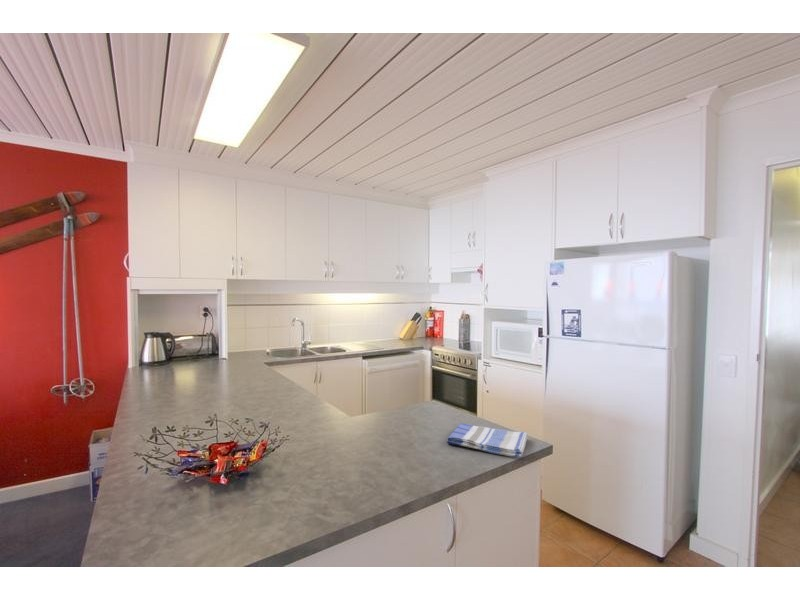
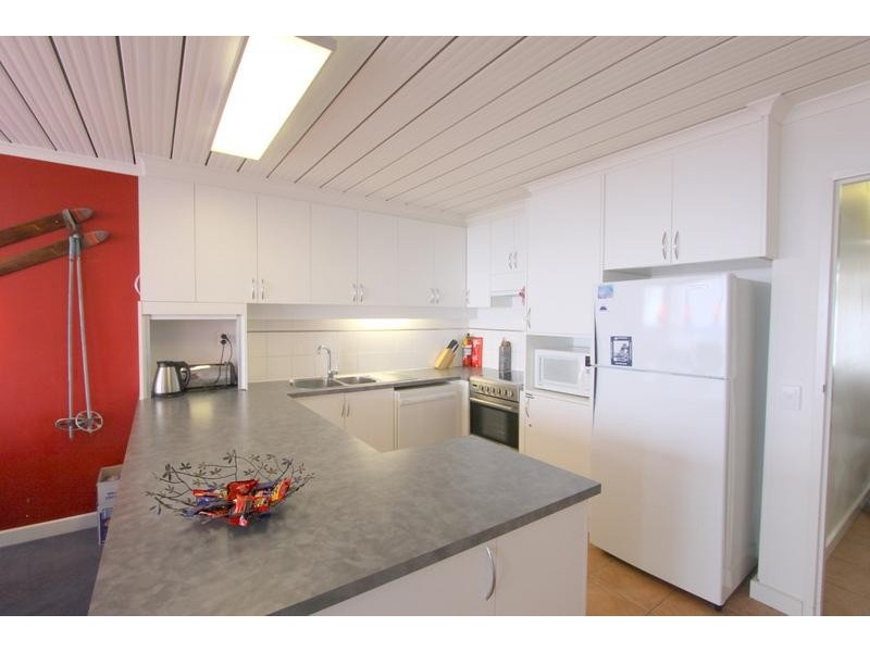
- dish towel [446,422,529,458]
